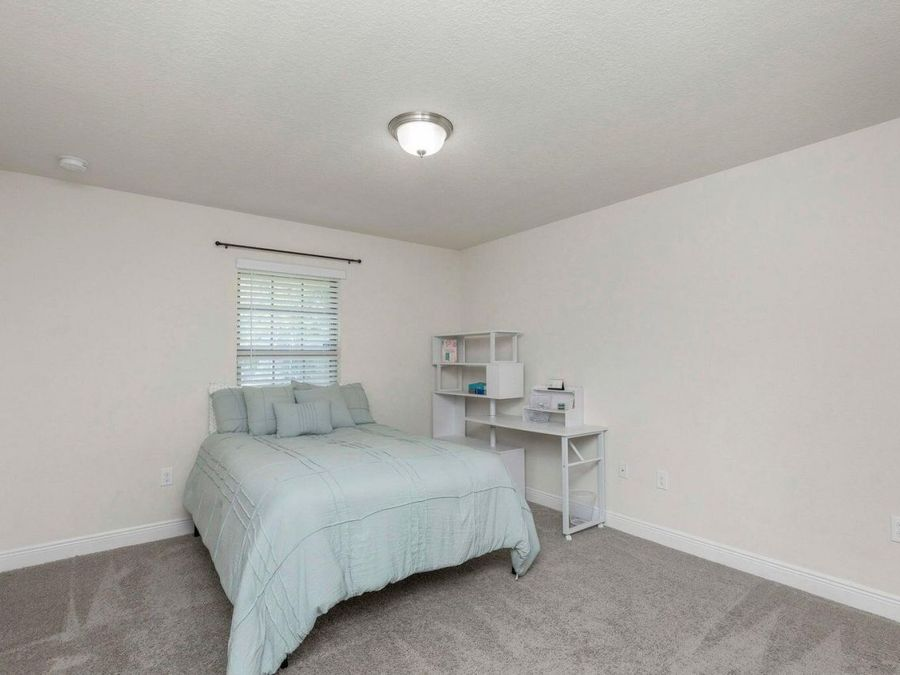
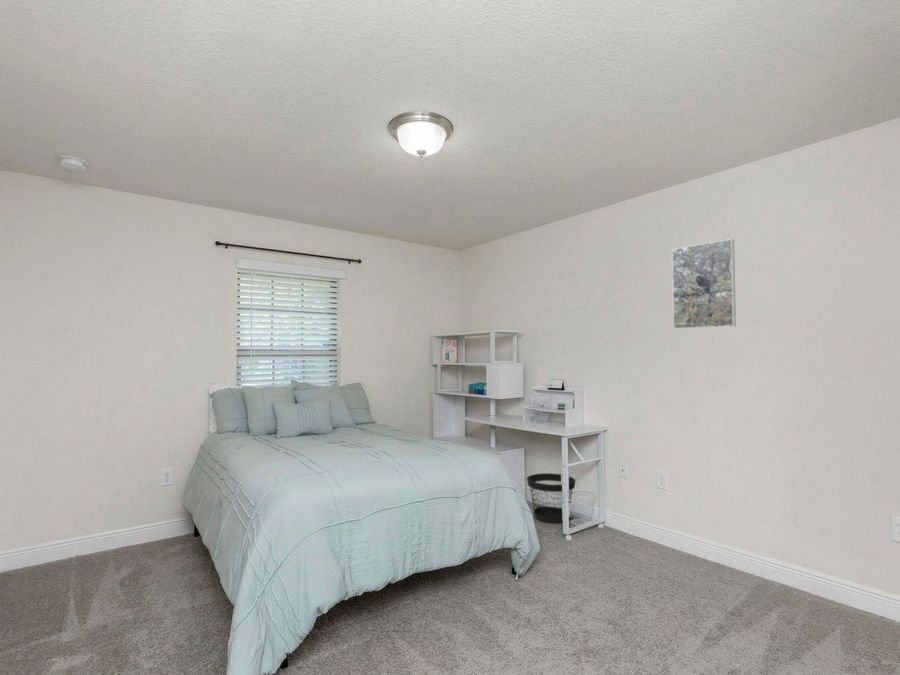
+ wastebasket [526,472,576,524]
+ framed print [671,238,737,330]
